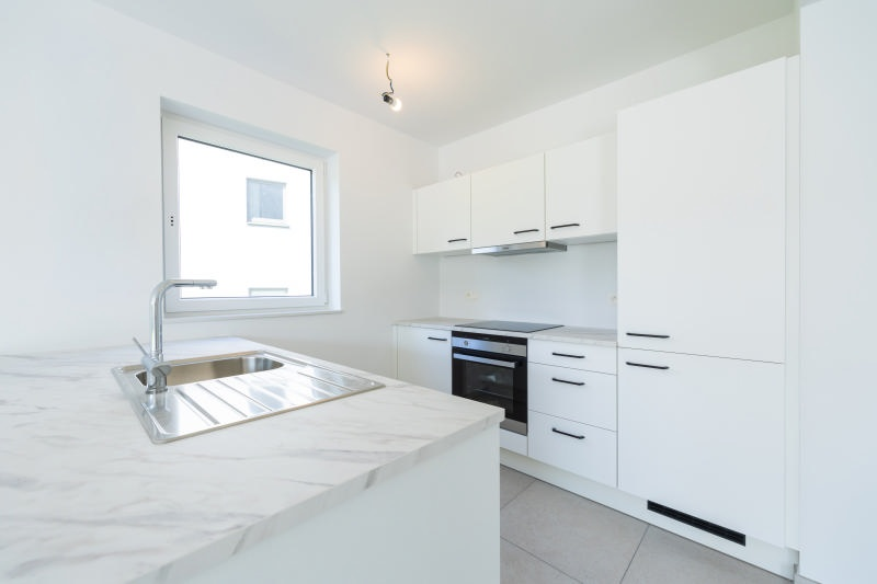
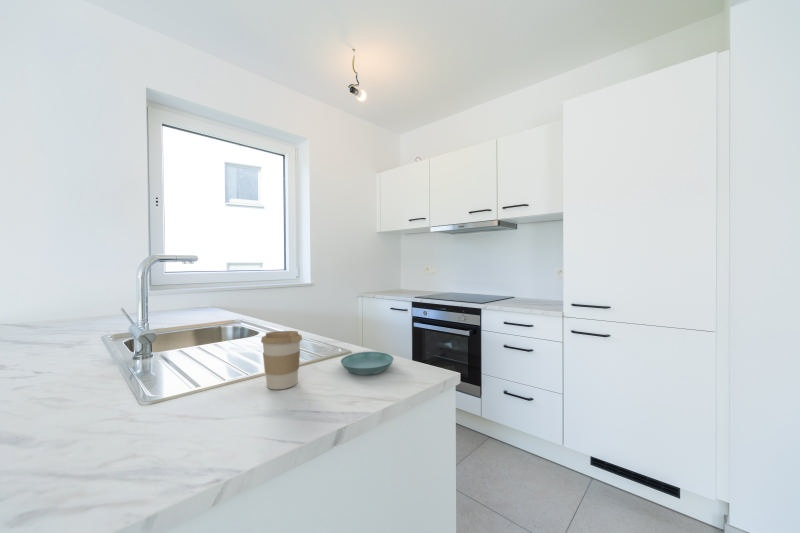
+ saucer [340,351,395,376]
+ coffee cup [260,330,303,390]
